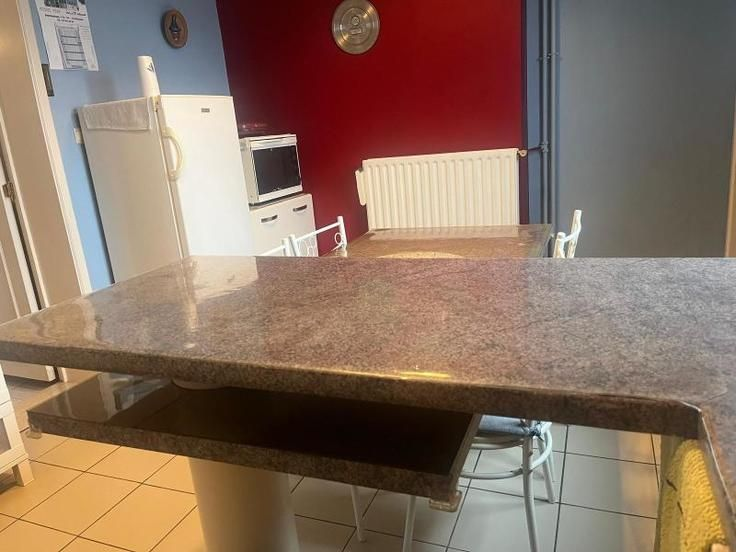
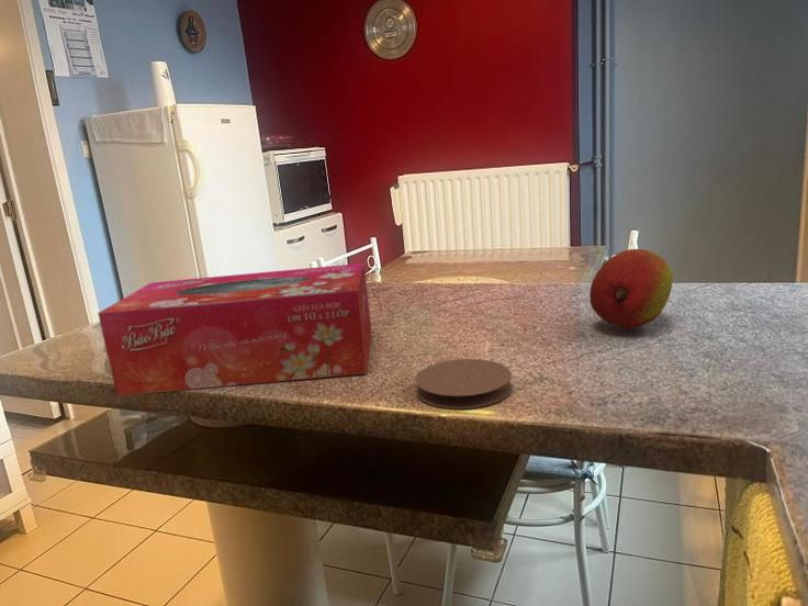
+ coaster [414,358,513,409]
+ fruit [588,248,674,329]
+ tissue box [97,262,372,397]
